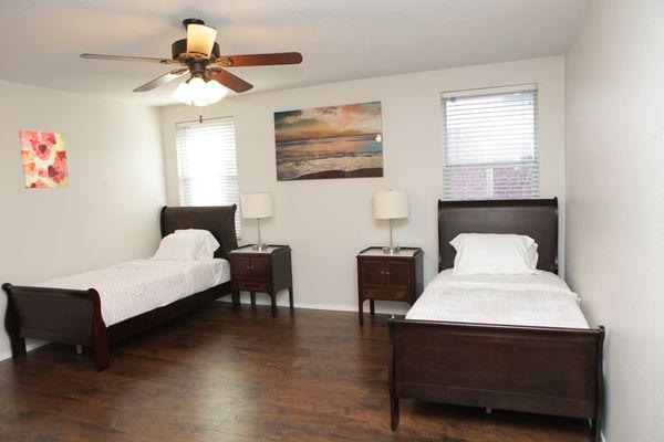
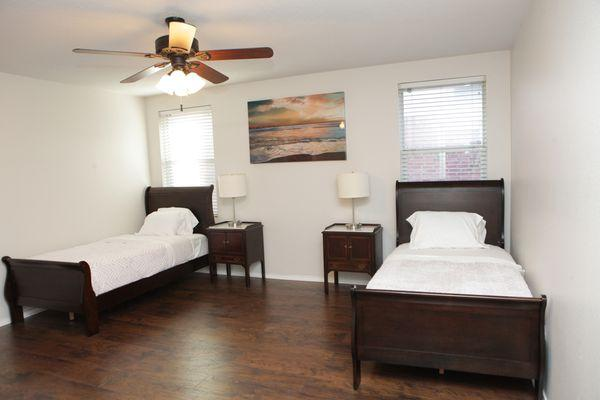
- wall art [18,129,70,189]
